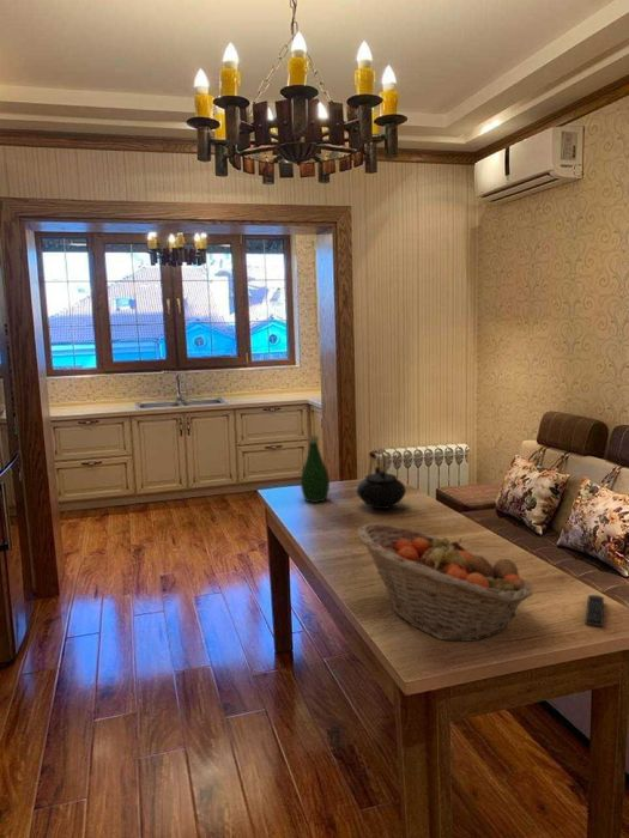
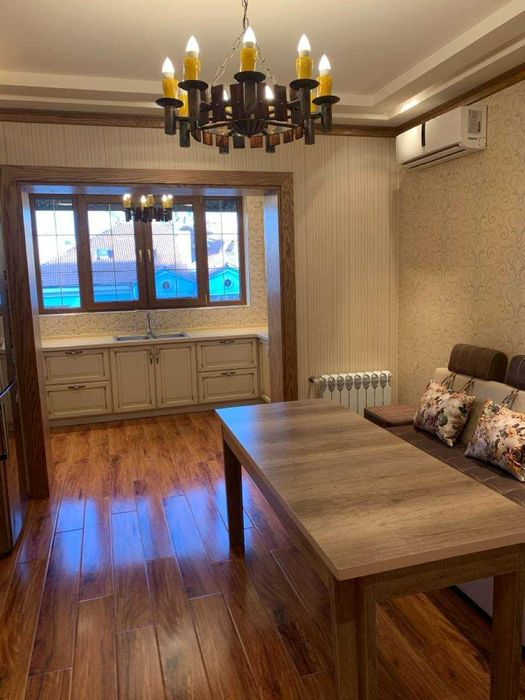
- fruit basket [357,523,533,643]
- bottle [300,435,331,503]
- teapot [356,448,407,510]
- remote control [583,594,605,627]
